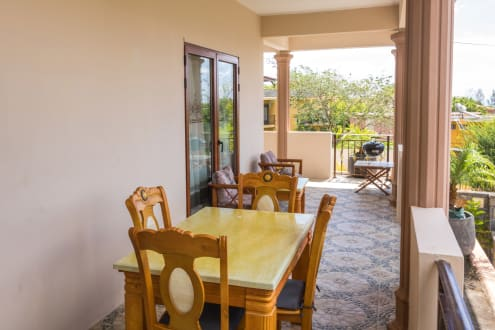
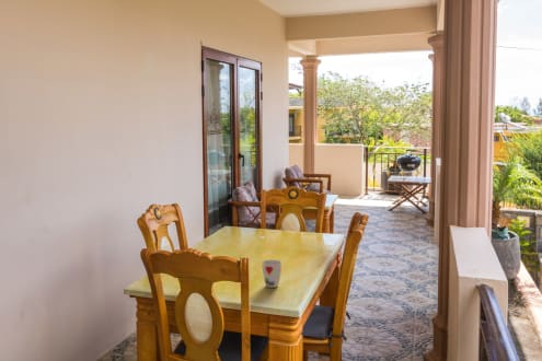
+ cup [262,259,282,289]
